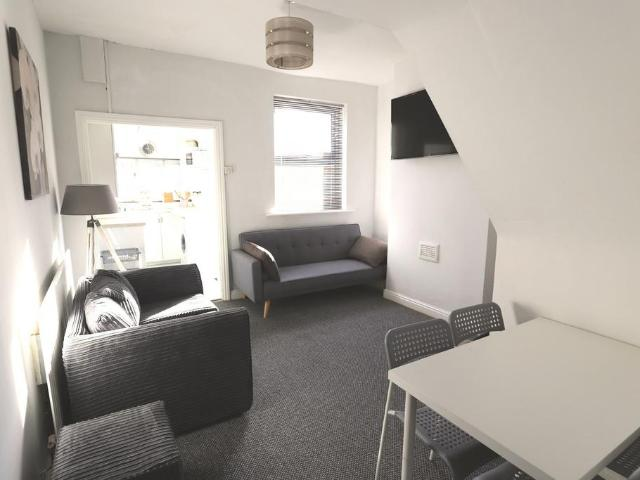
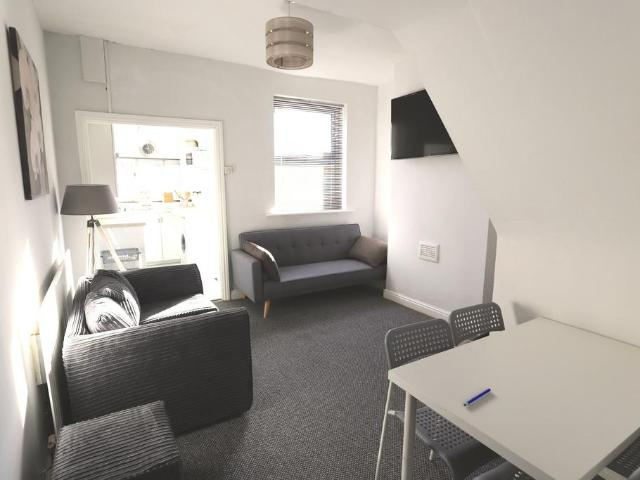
+ pen [463,387,492,407]
